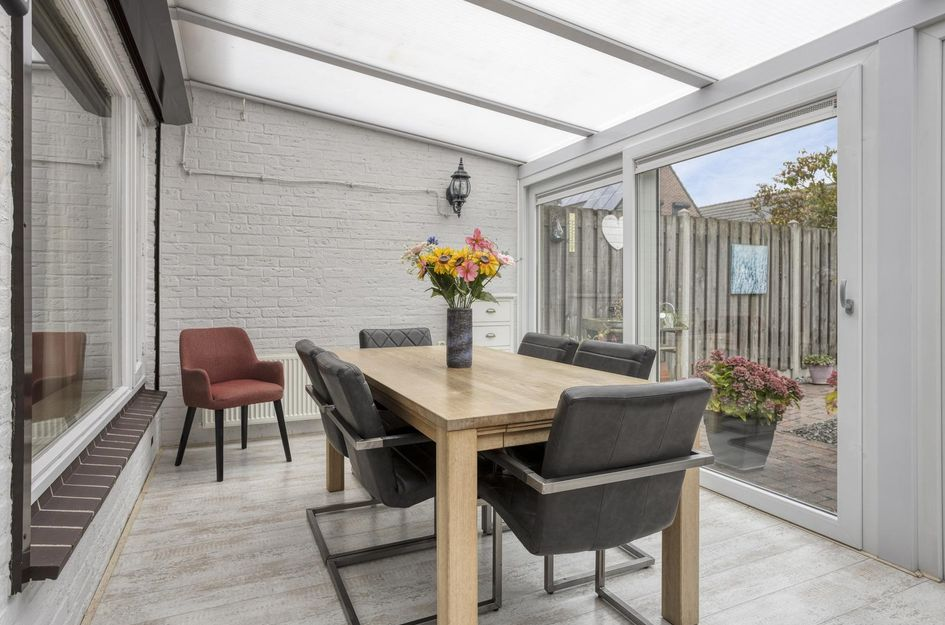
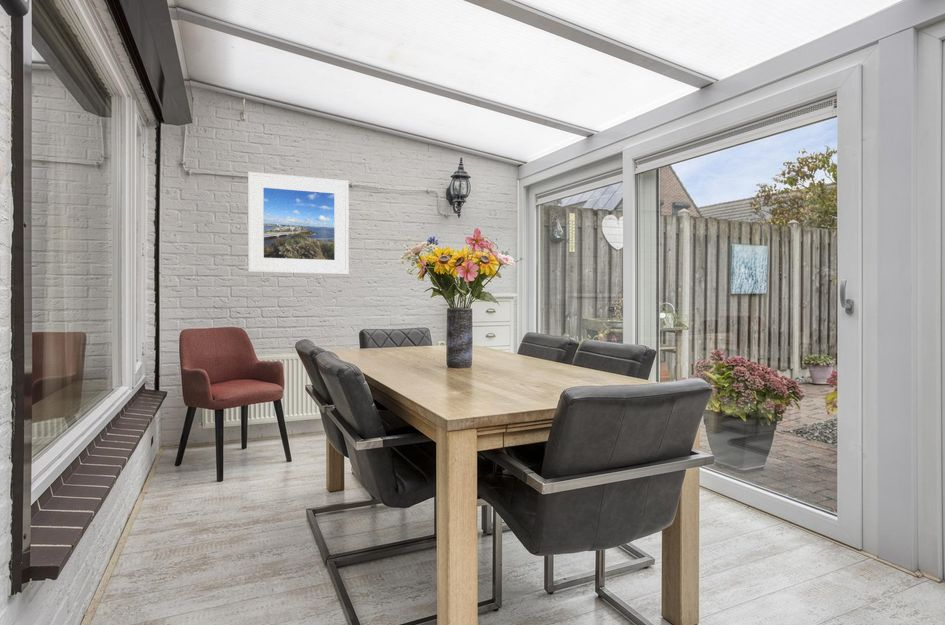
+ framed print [247,171,350,275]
